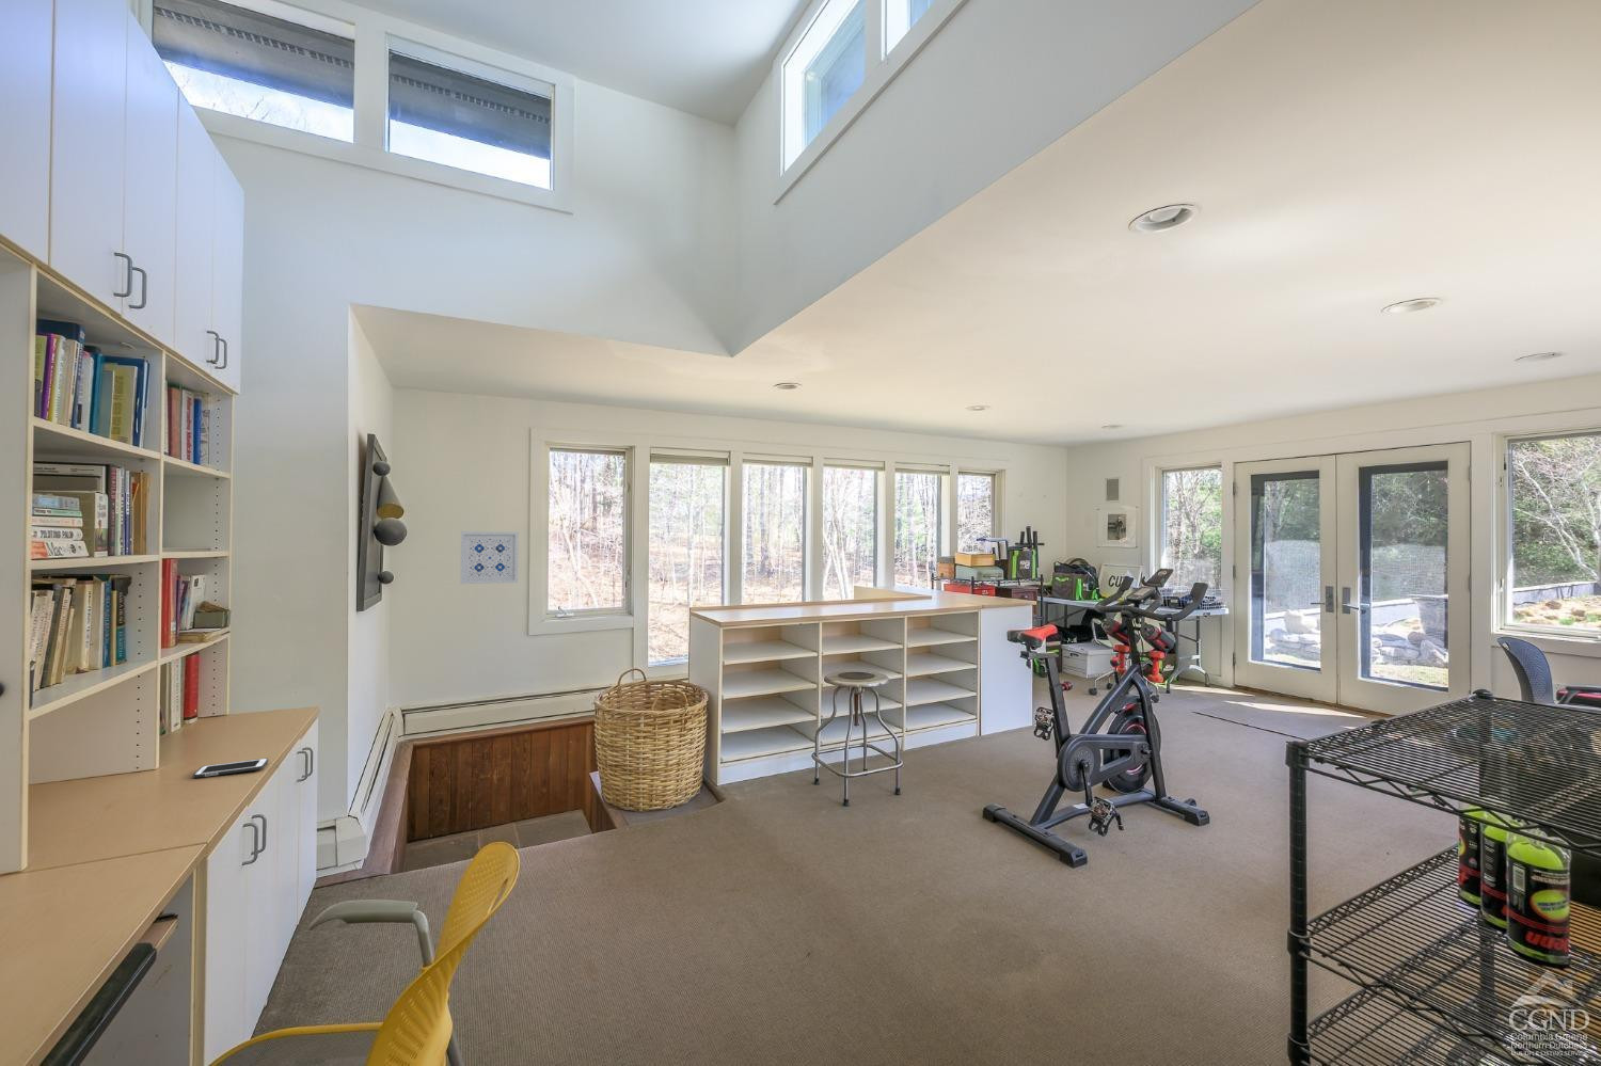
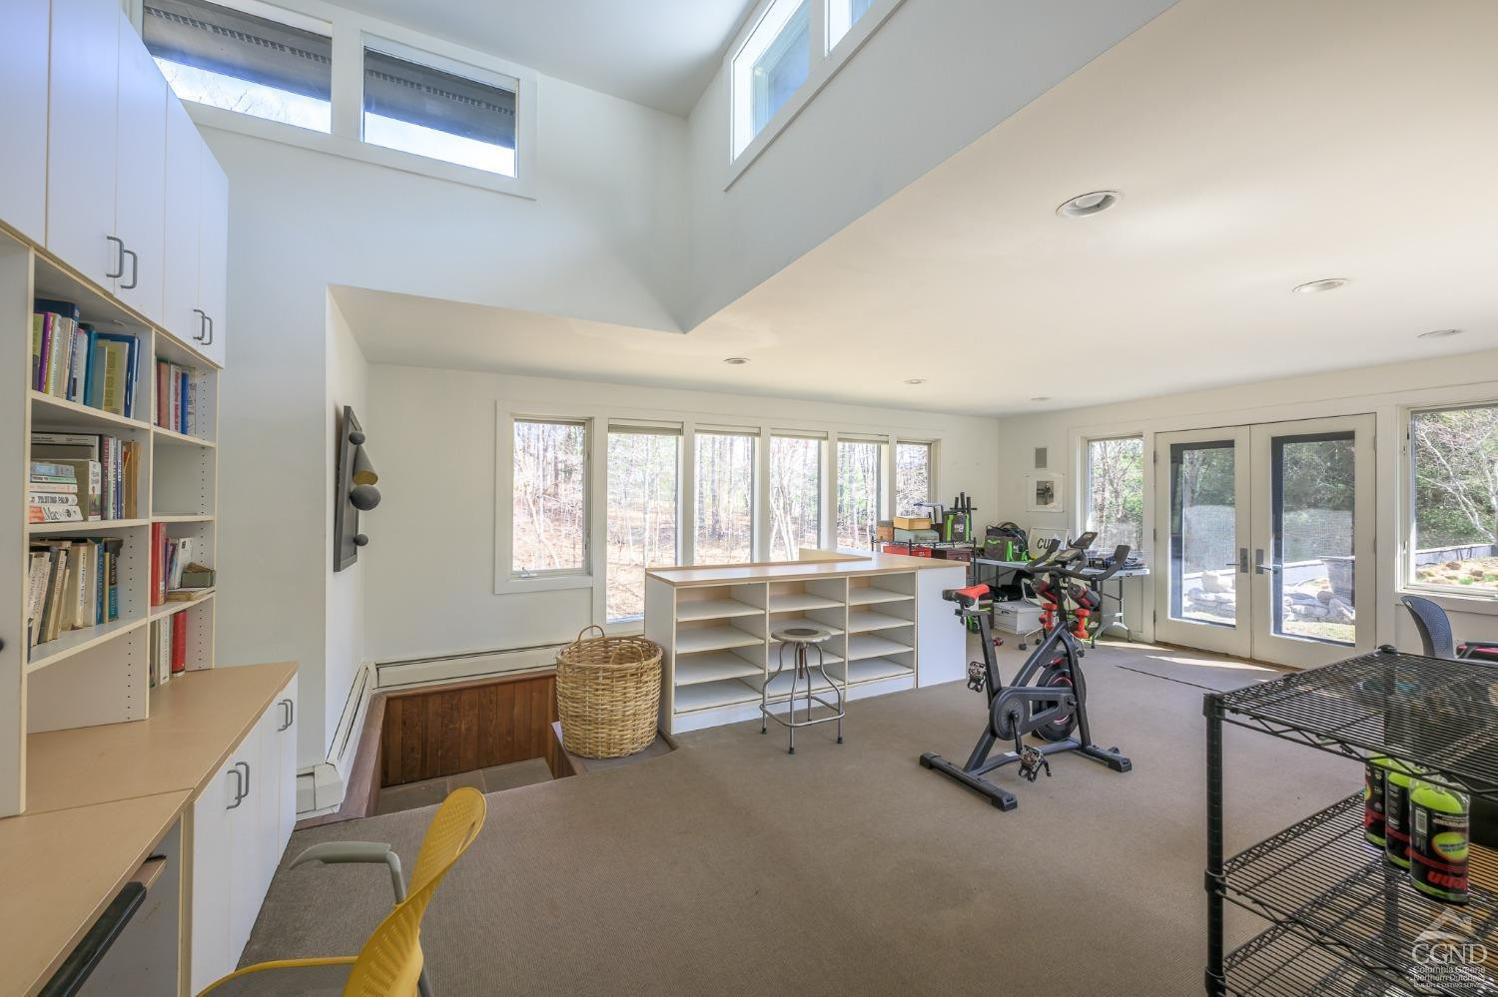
- wall art [460,531,520,584]
- cell phone [193,758,269,779]
